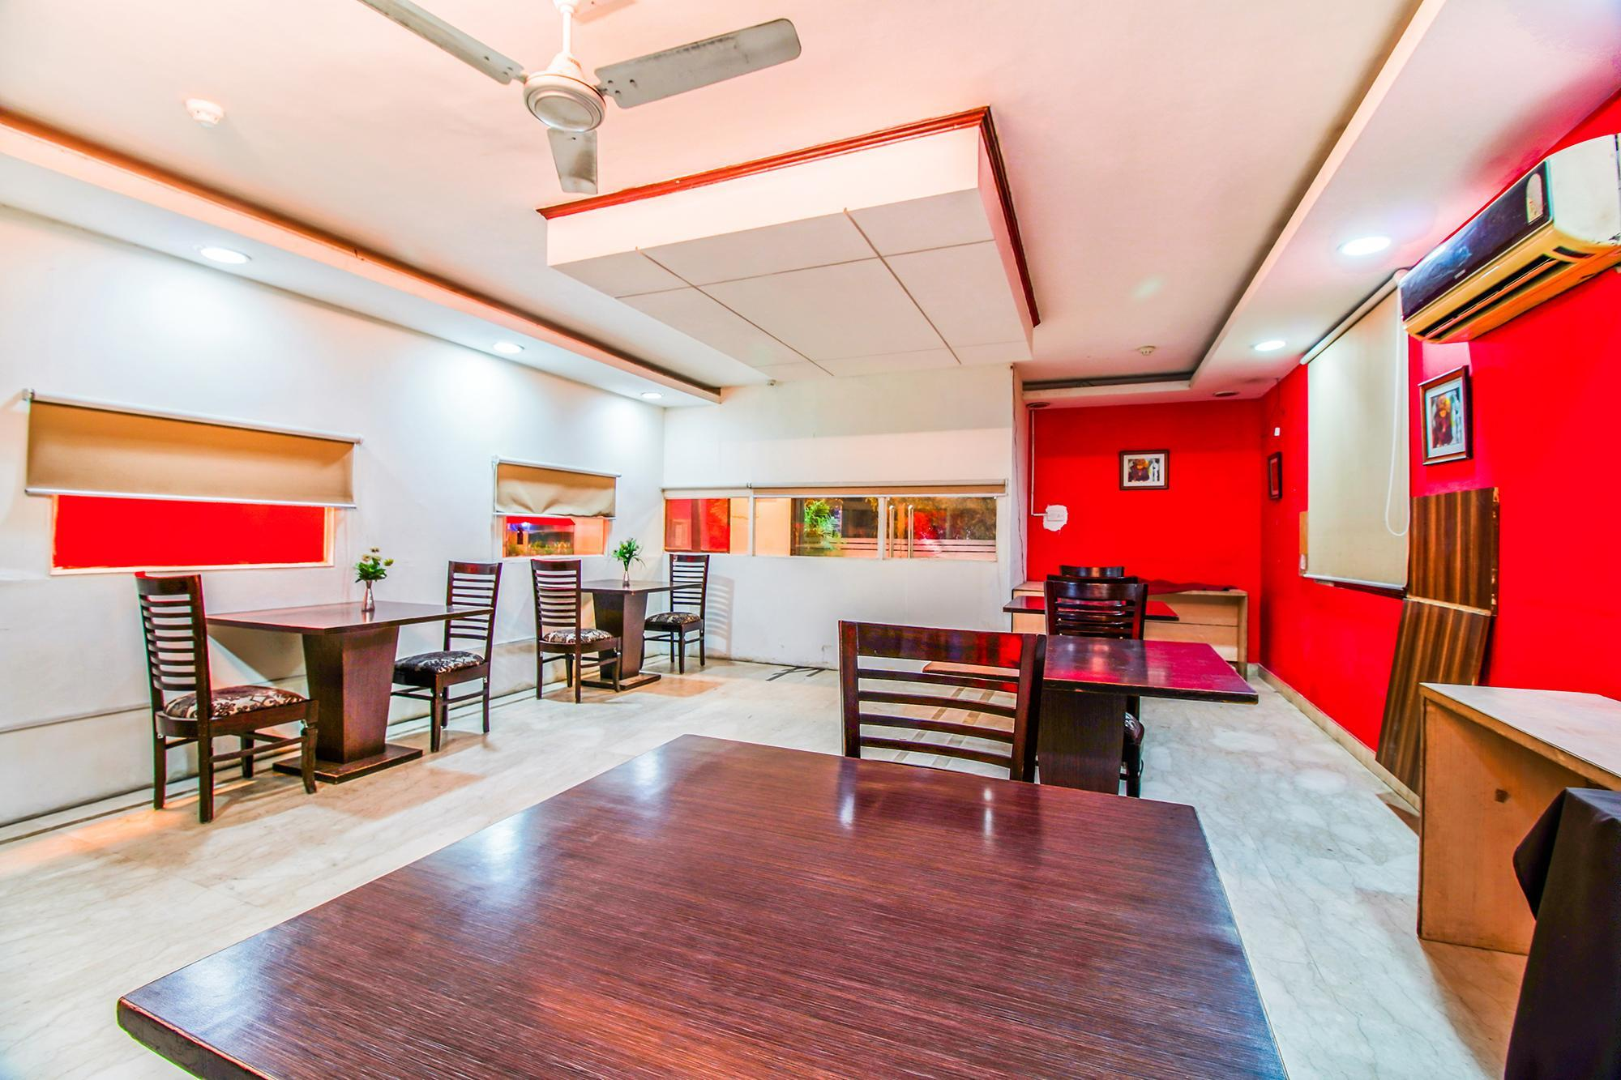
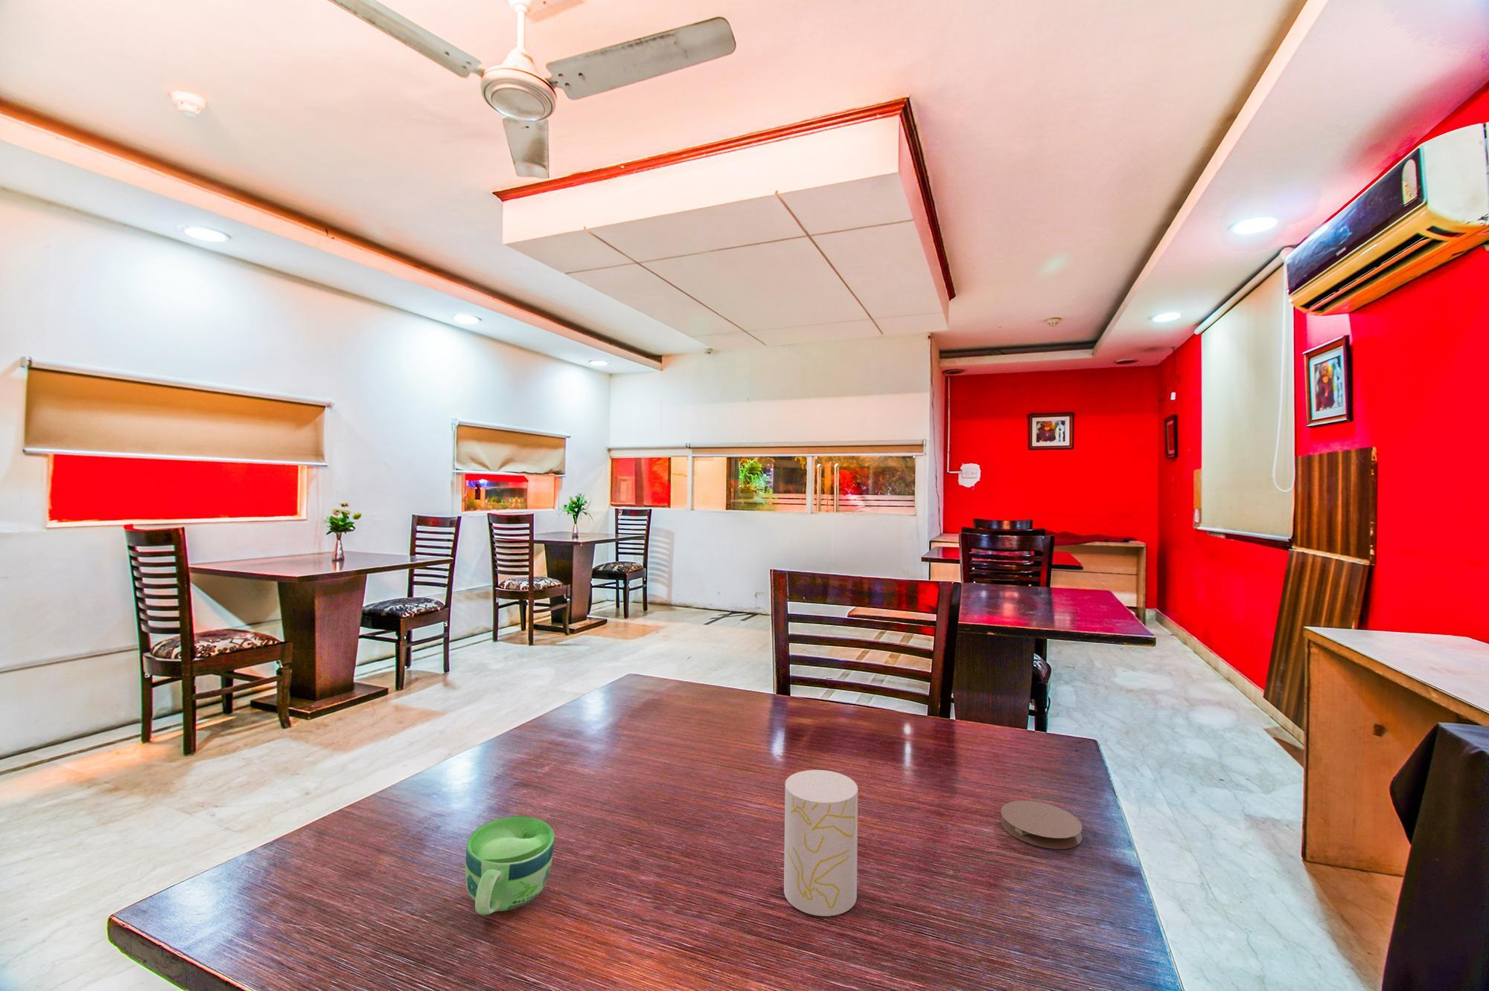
+ cup [783,770,858,917]
+ cup [465,815,556,916]
+ coaster [1000,800,1083,849]
